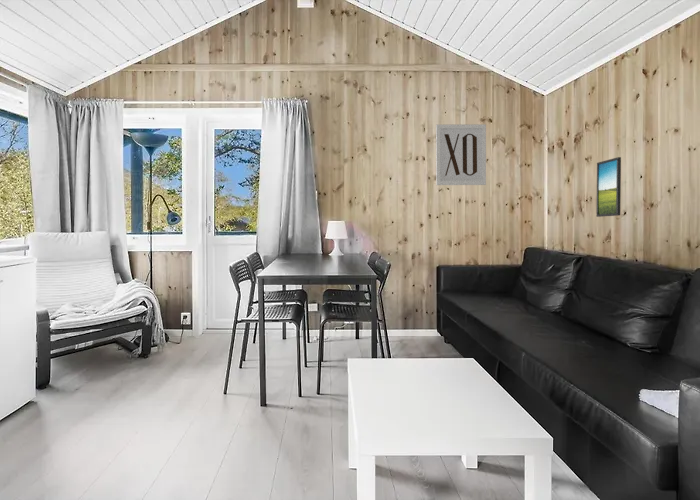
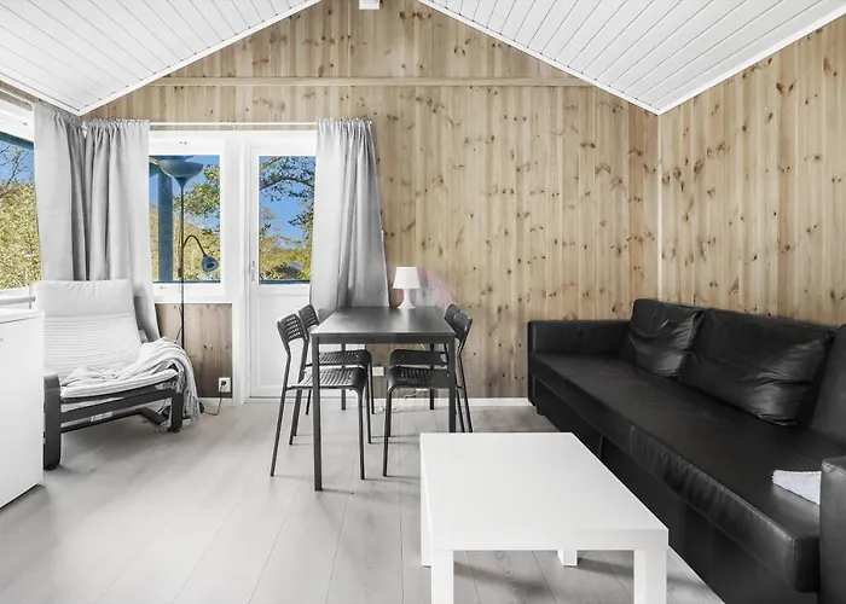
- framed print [595,156,622,218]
- wall art [435,123,487,186]
